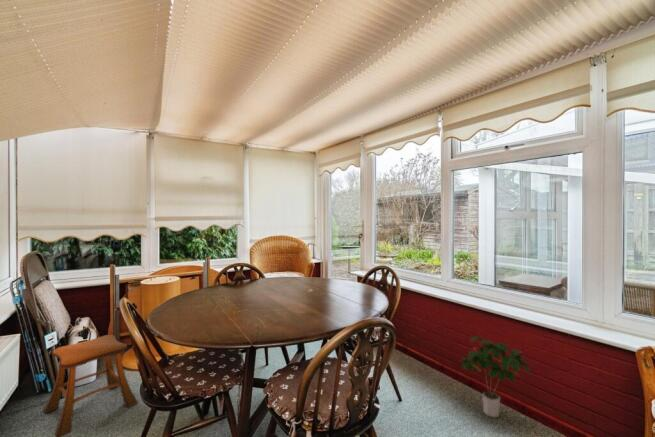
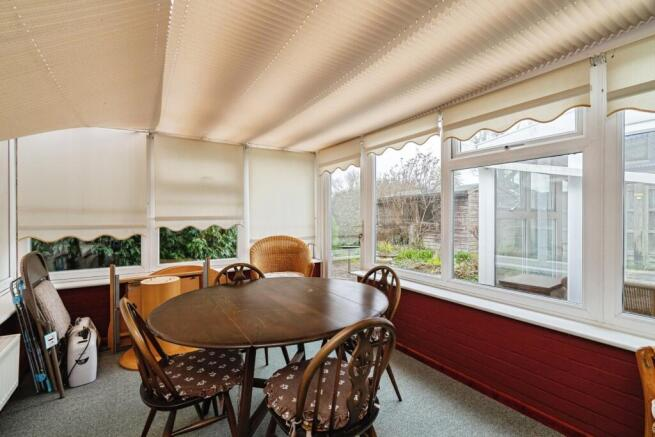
- stool [42,334,139,437]
- potted plant [458,335,531,419]
